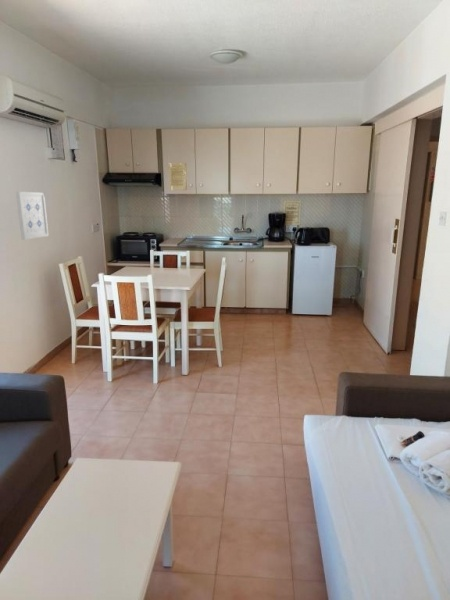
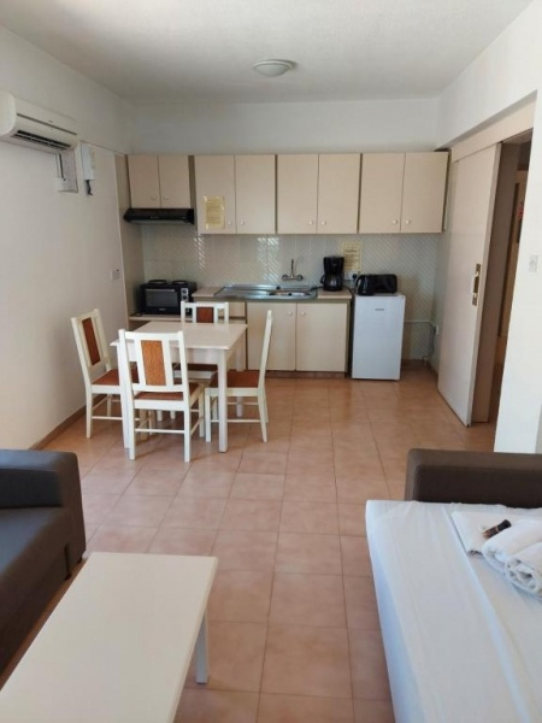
- wall art [15,191,50,241]
